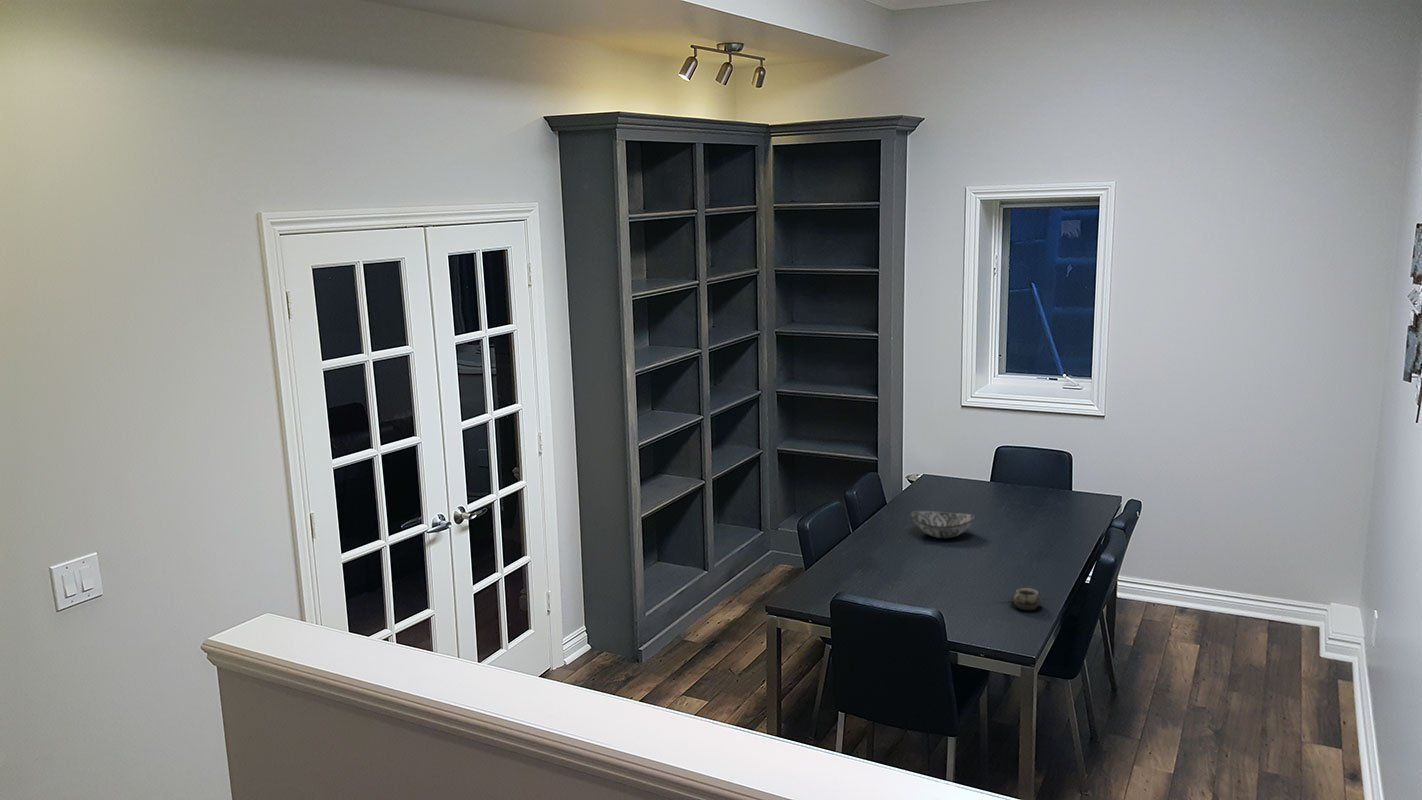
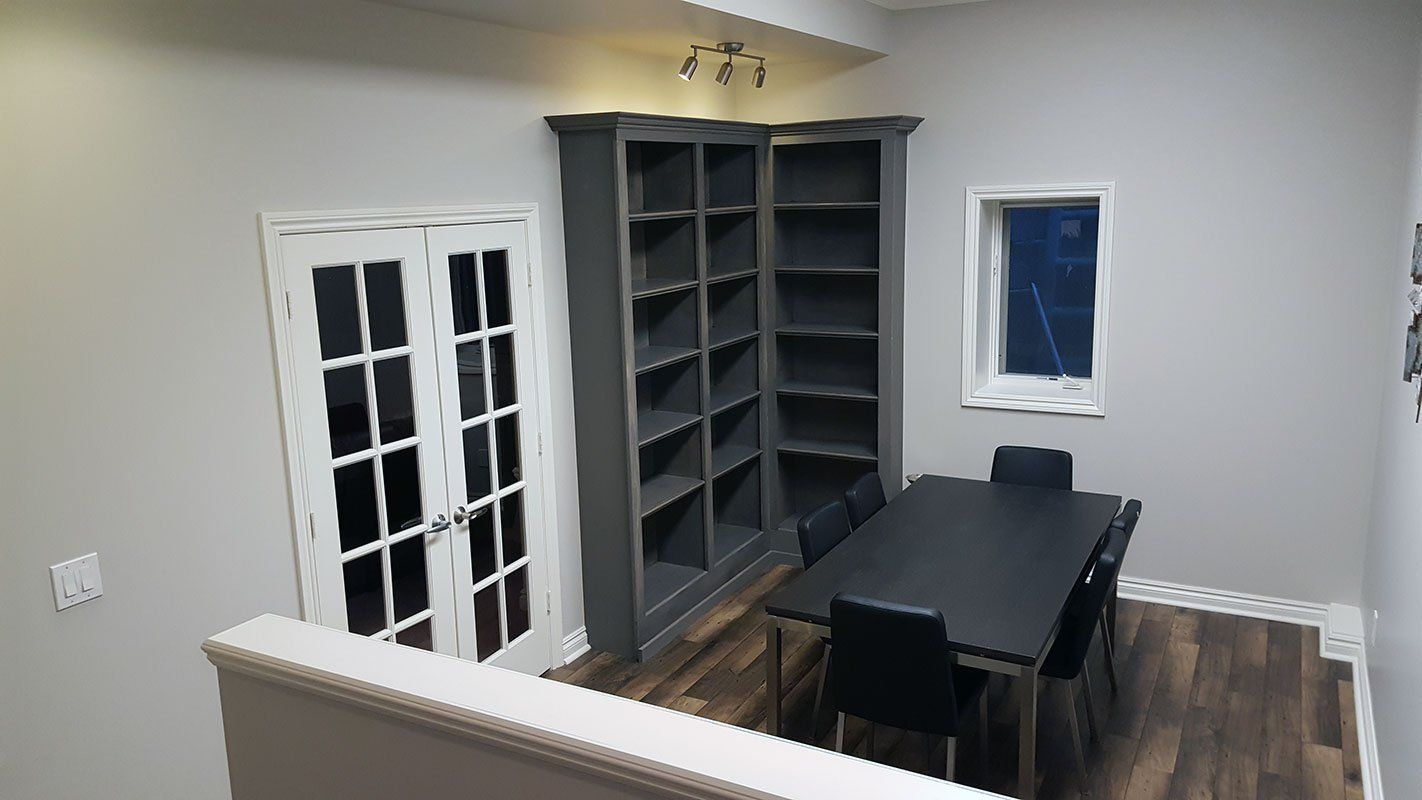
- cup [1010,587,1044,611]
- decorative bowl [909,510,976,539]
